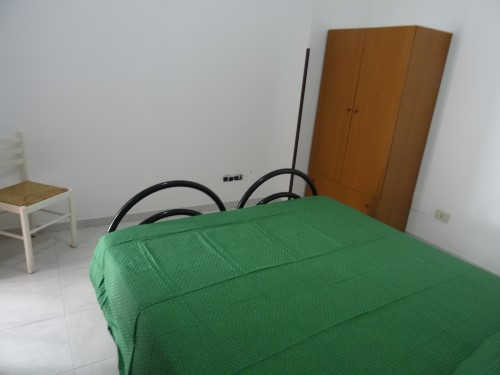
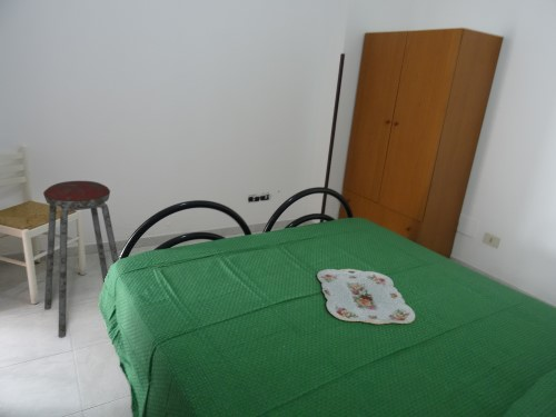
+ music stool [42,180,120,338]
+ serving tray [316,268,416,325]
